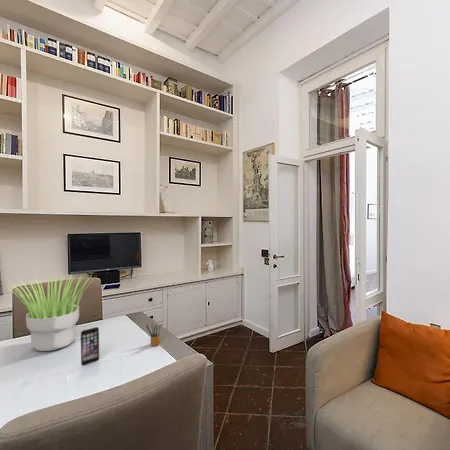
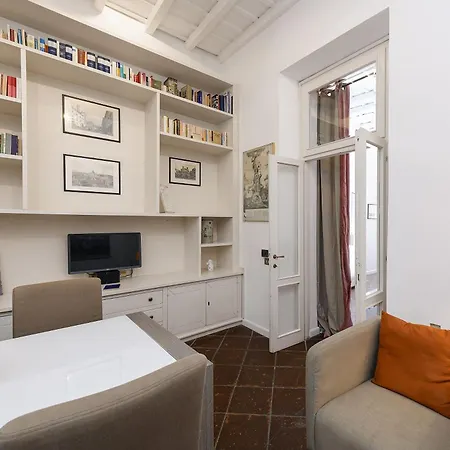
- pencil box [145,323,163,347]
- smartphone [80,326,100,367]
- potted plant [6,274,93,352]
